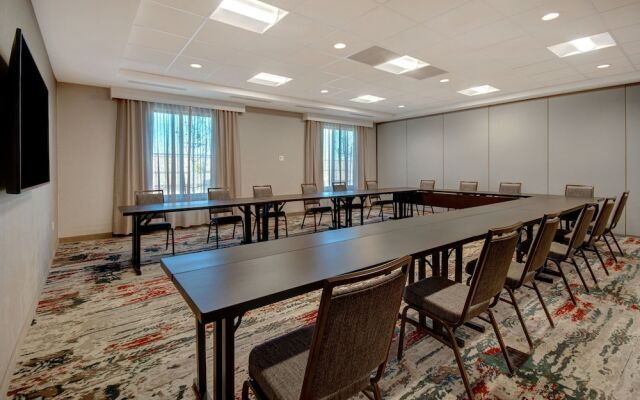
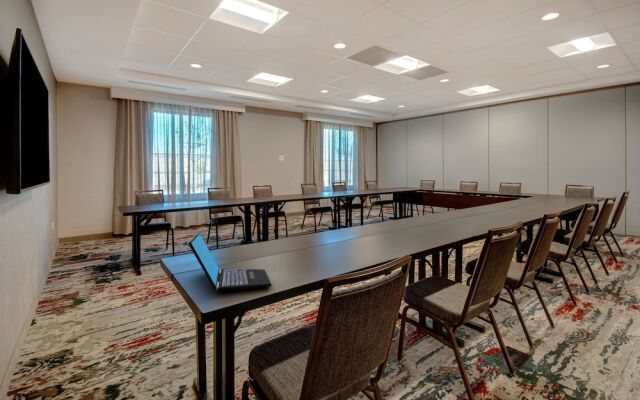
+ laptop [187,232,272,291]
